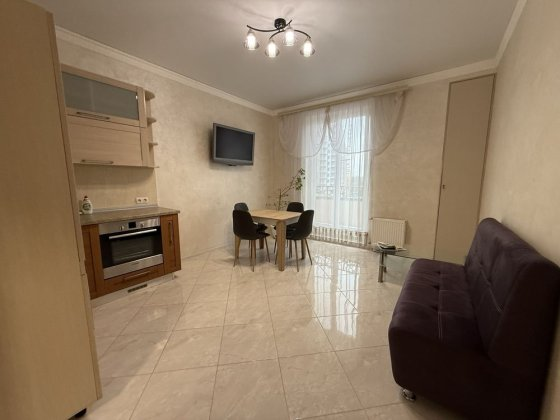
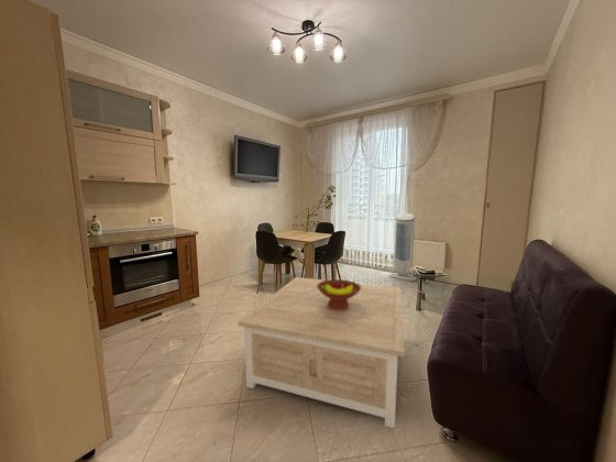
+ air purifier [388,212,418,282]
+ coffee table [237,276,406,429]
+ fruit bowl [317,278,361,311]
